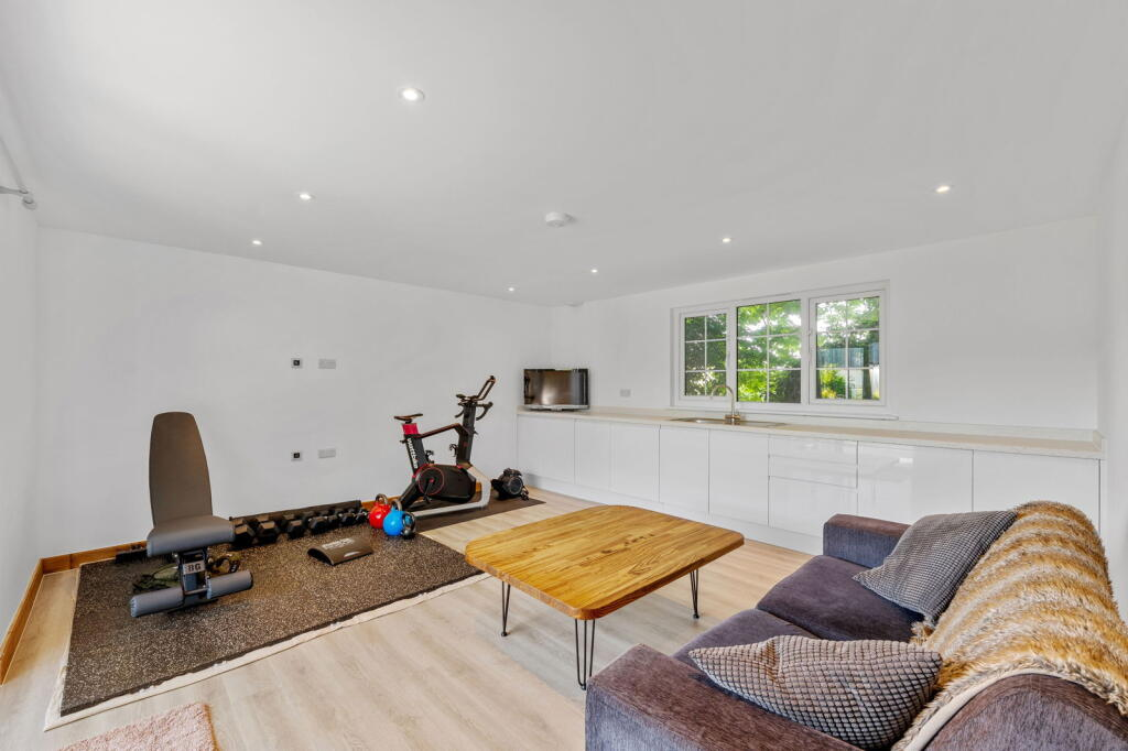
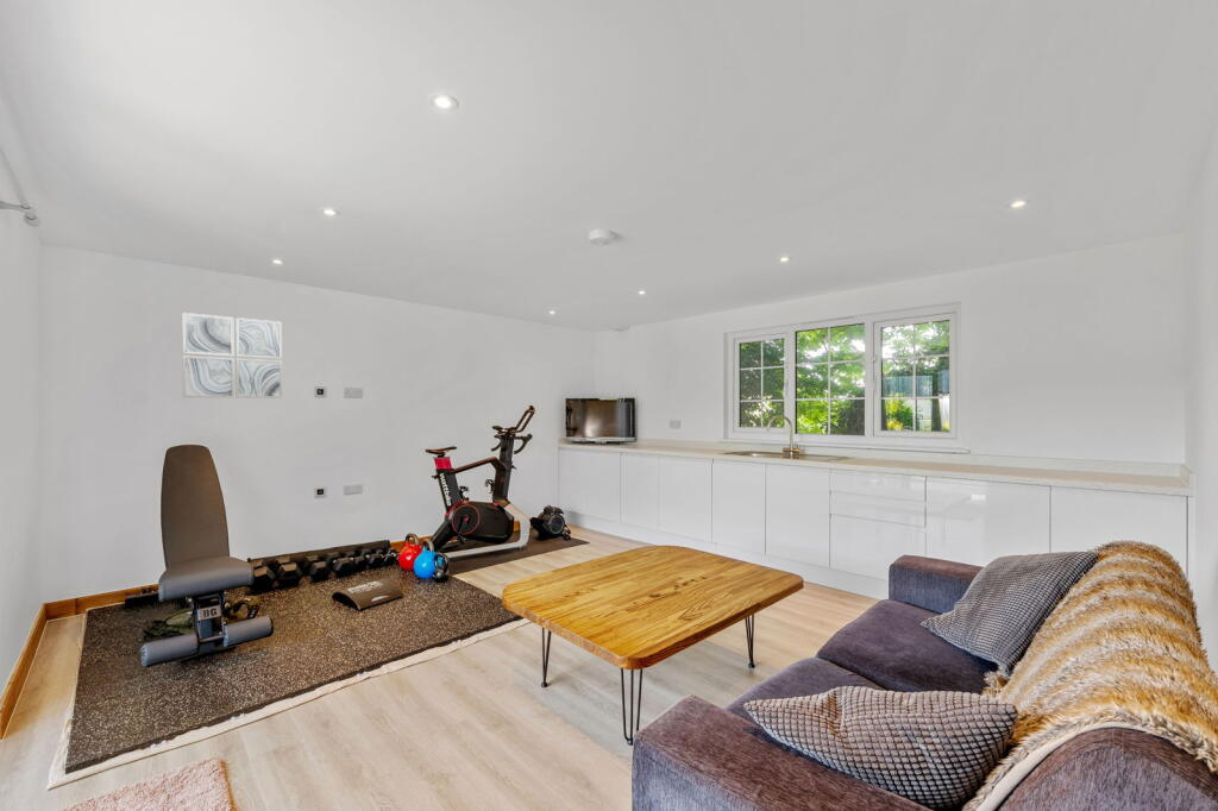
+ wall art [182,312,283,400]
